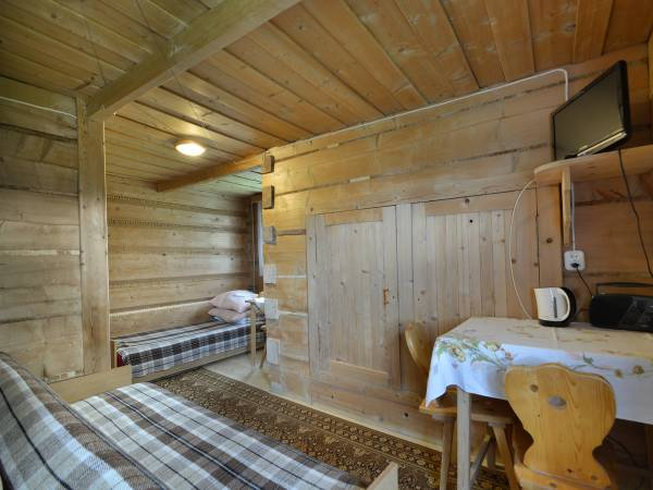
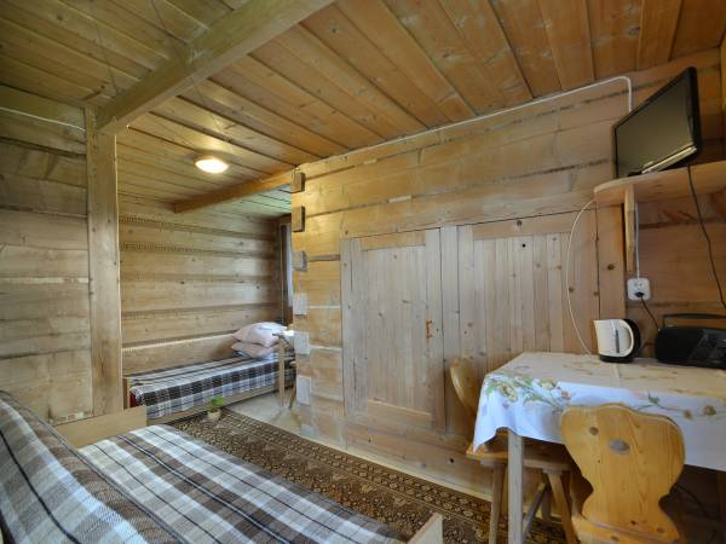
+ potted plant [204,395,227,423]
